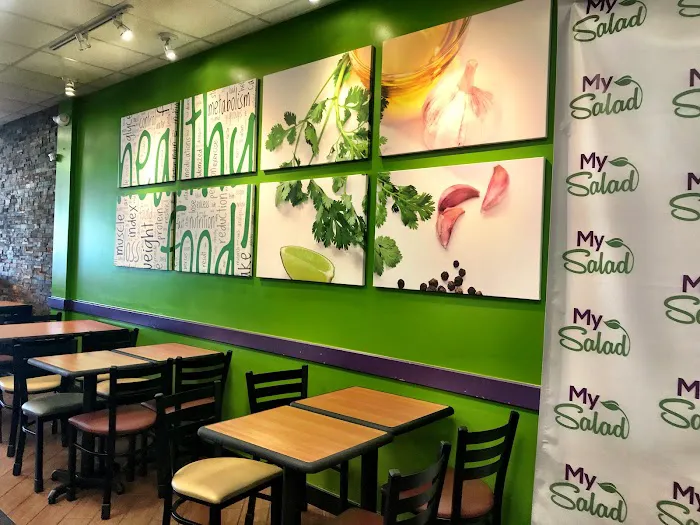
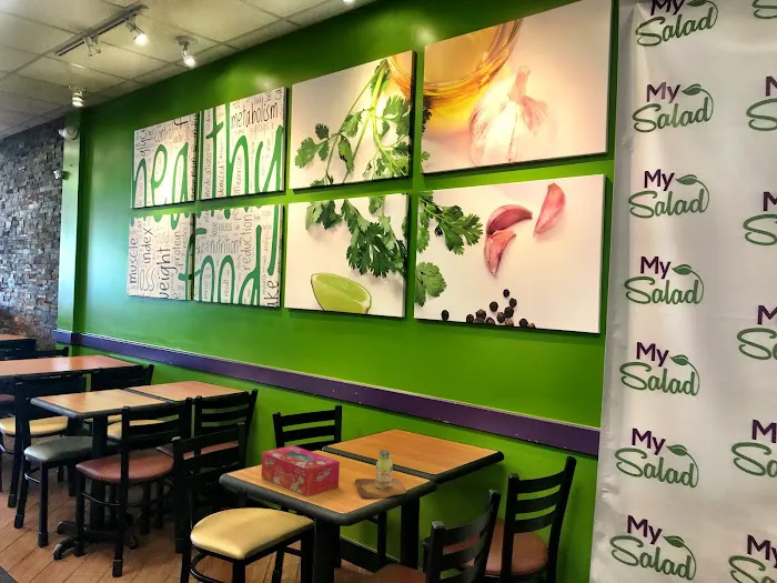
+ tissue box [260,444,341,497]
+ bottle [354,449,407,500]
